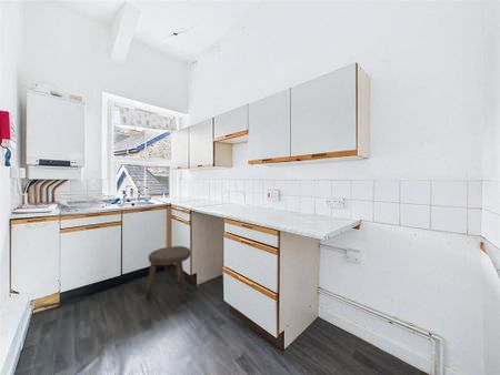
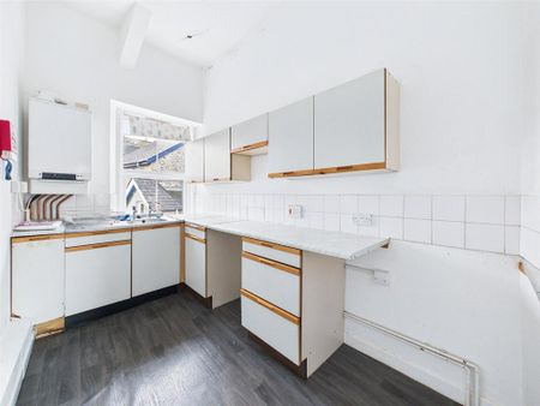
- stool [144,245,192,302]
